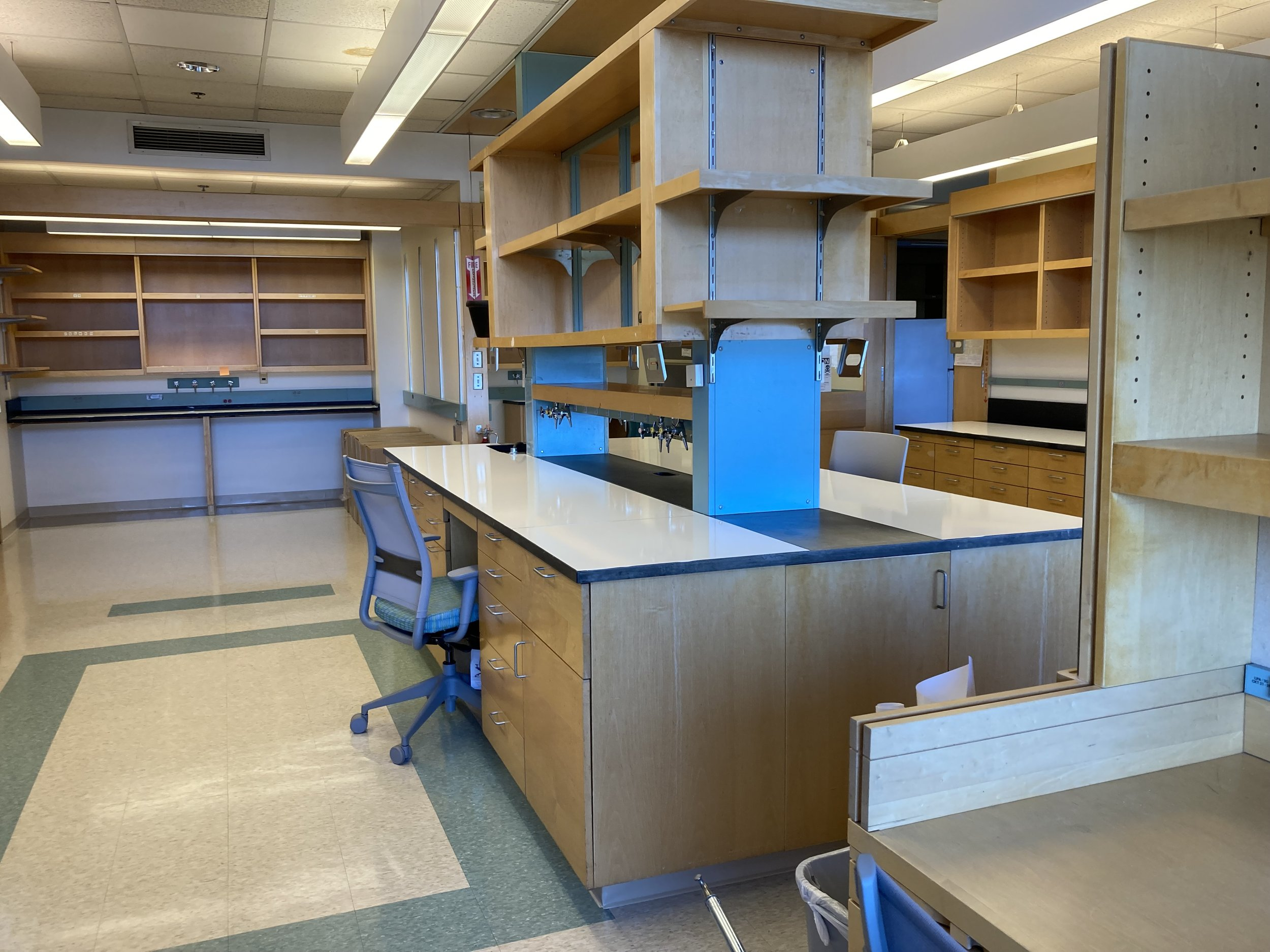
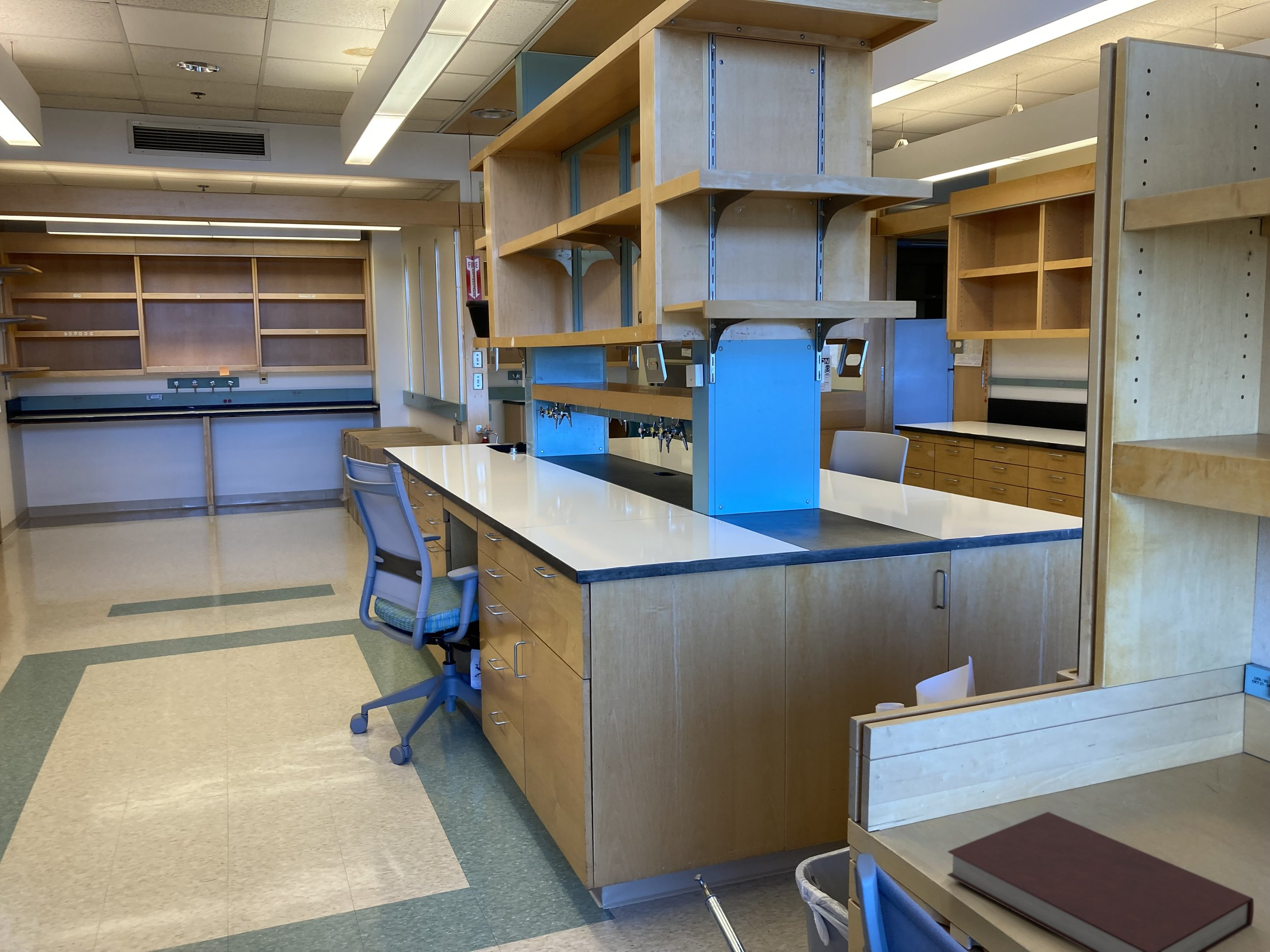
+ notebook [946,811,1254,952]
